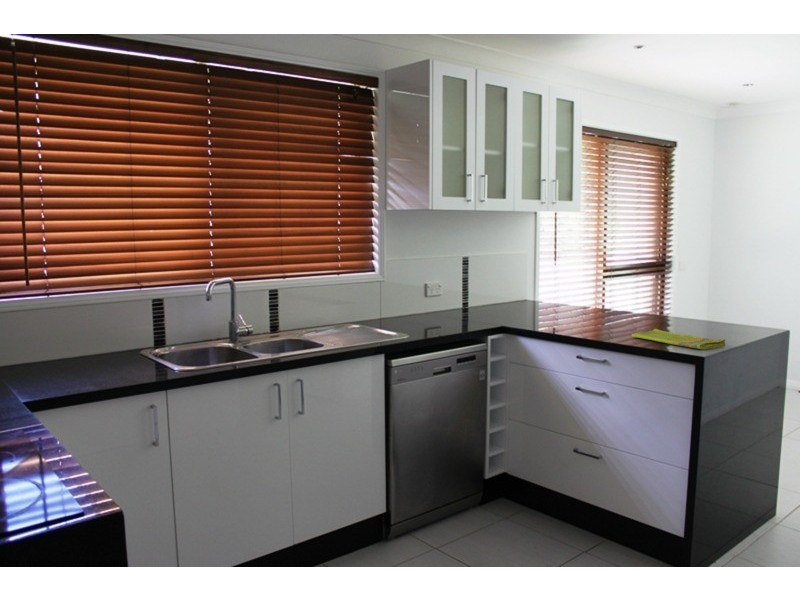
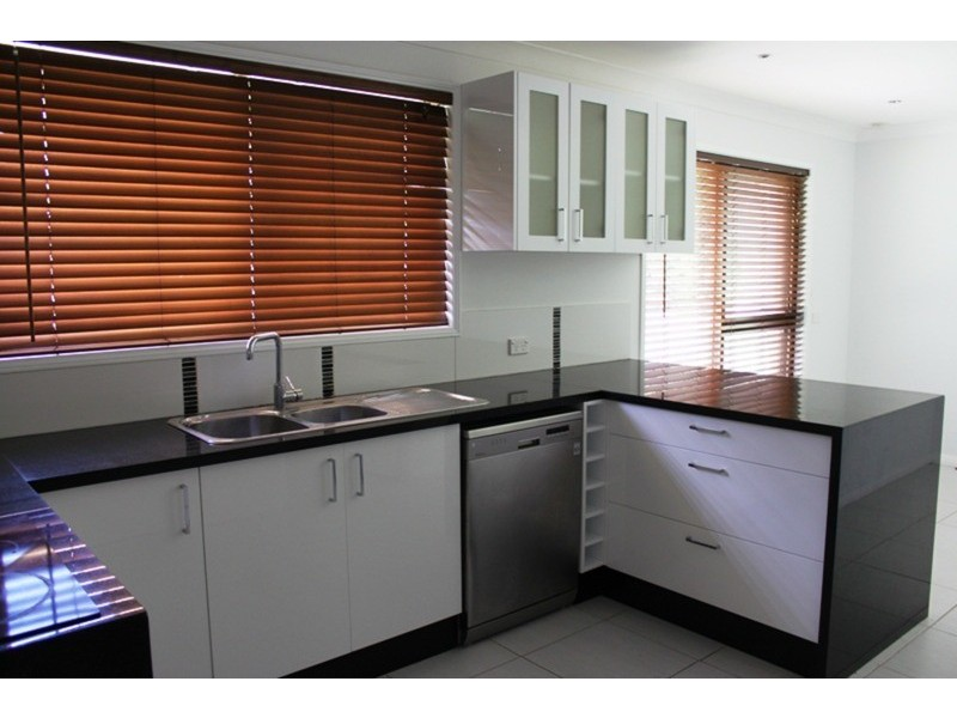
- dish towel [631,328,726,350]
